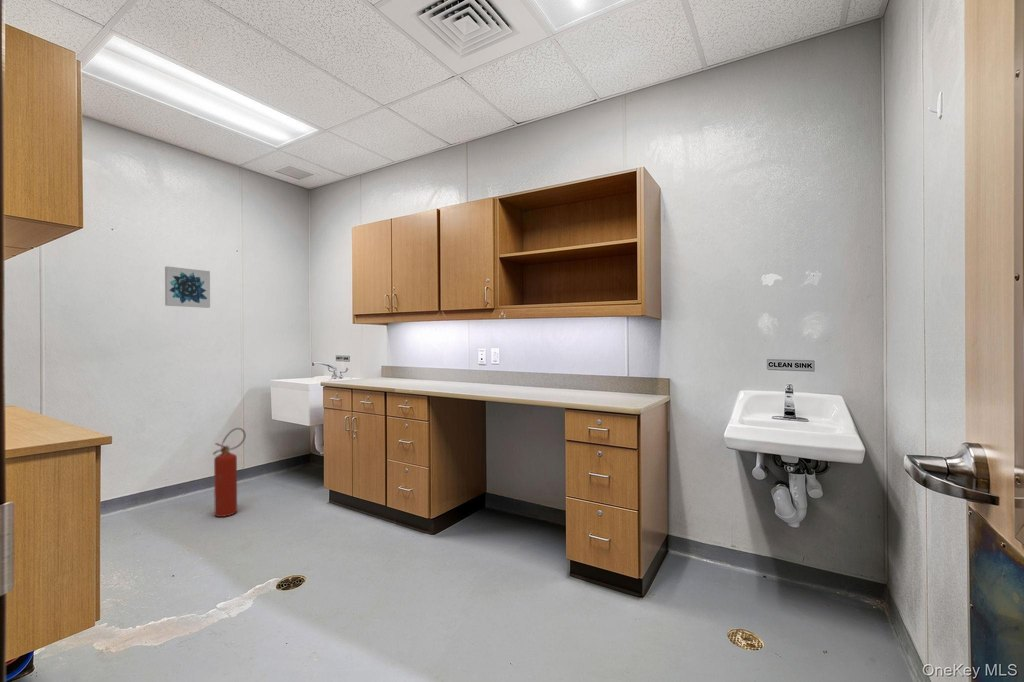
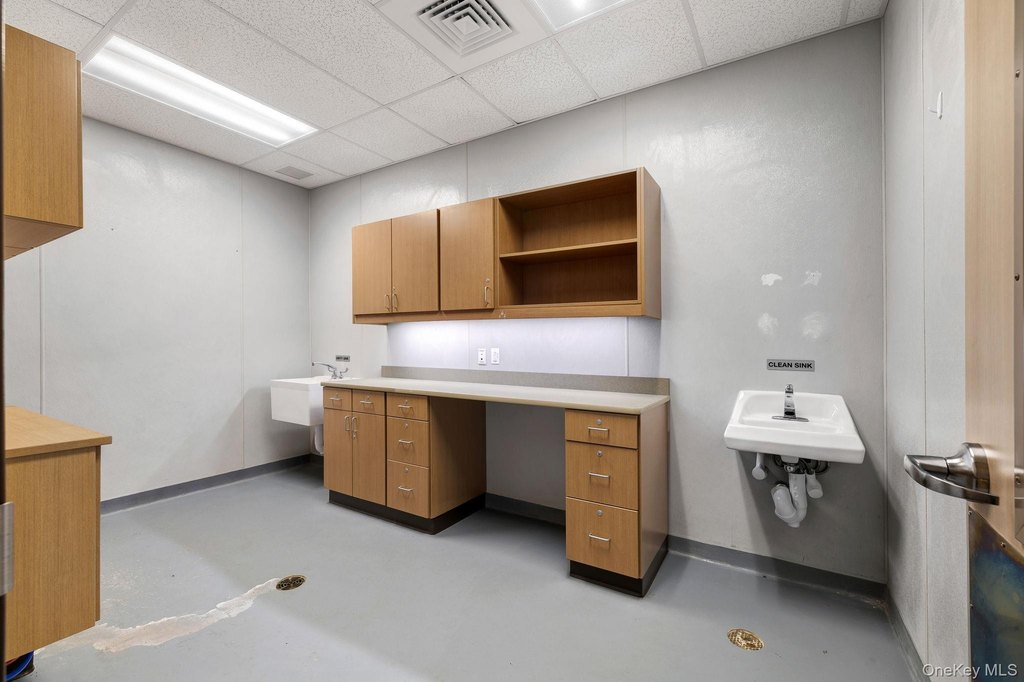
- fire extinguisher [212,427,247,518]
- wall art [164,265,211,309]
